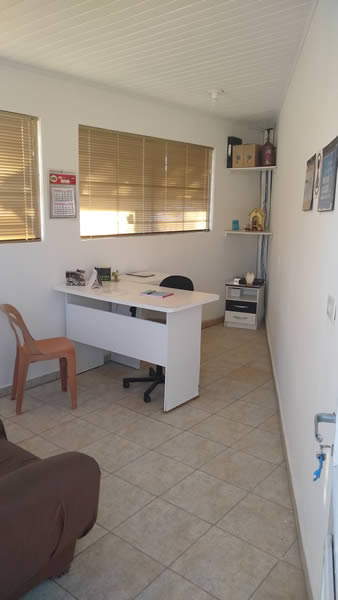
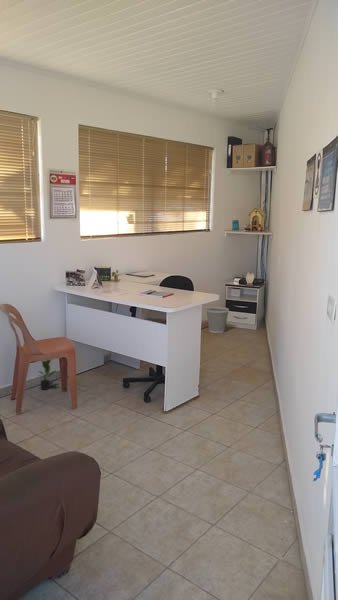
+ wastebasket [205,306,230,334]
+ potted plant [36,359,57,391]
